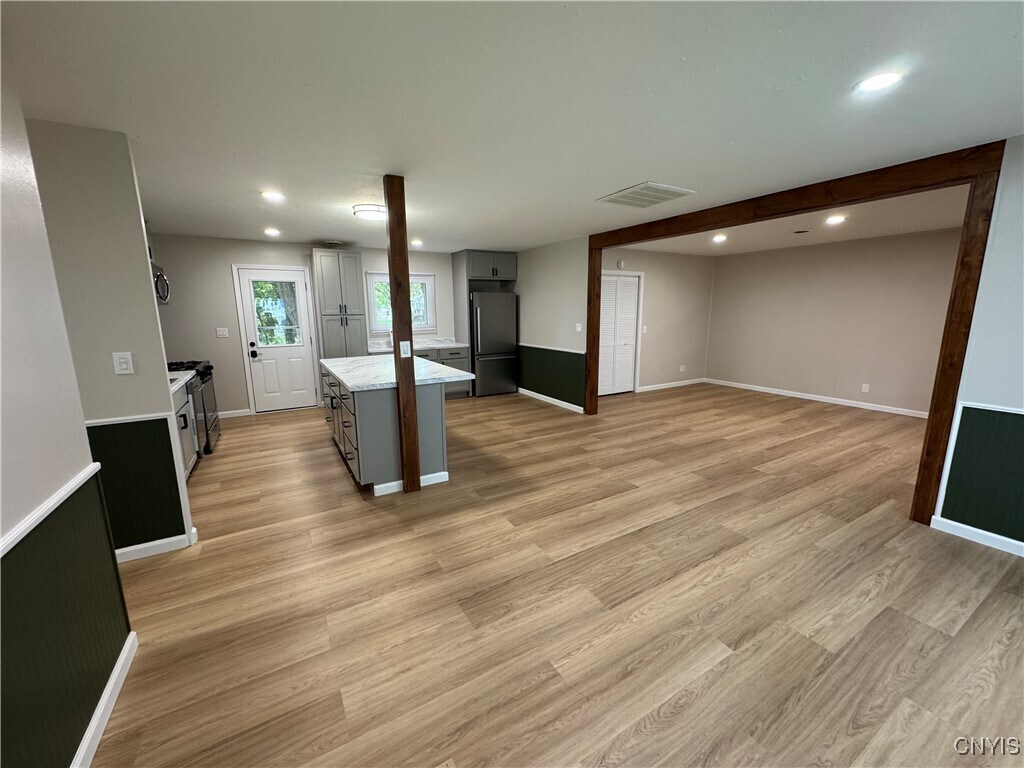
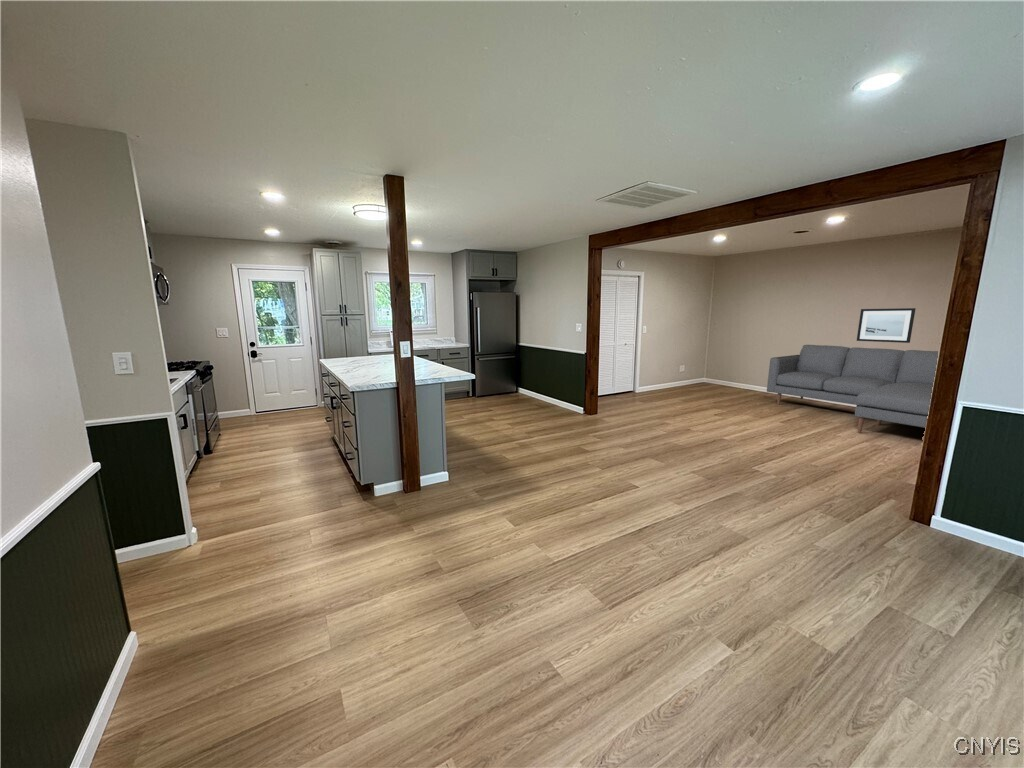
+ sofa [766,344,939,433]
+ wall art [856,307,917,344]
